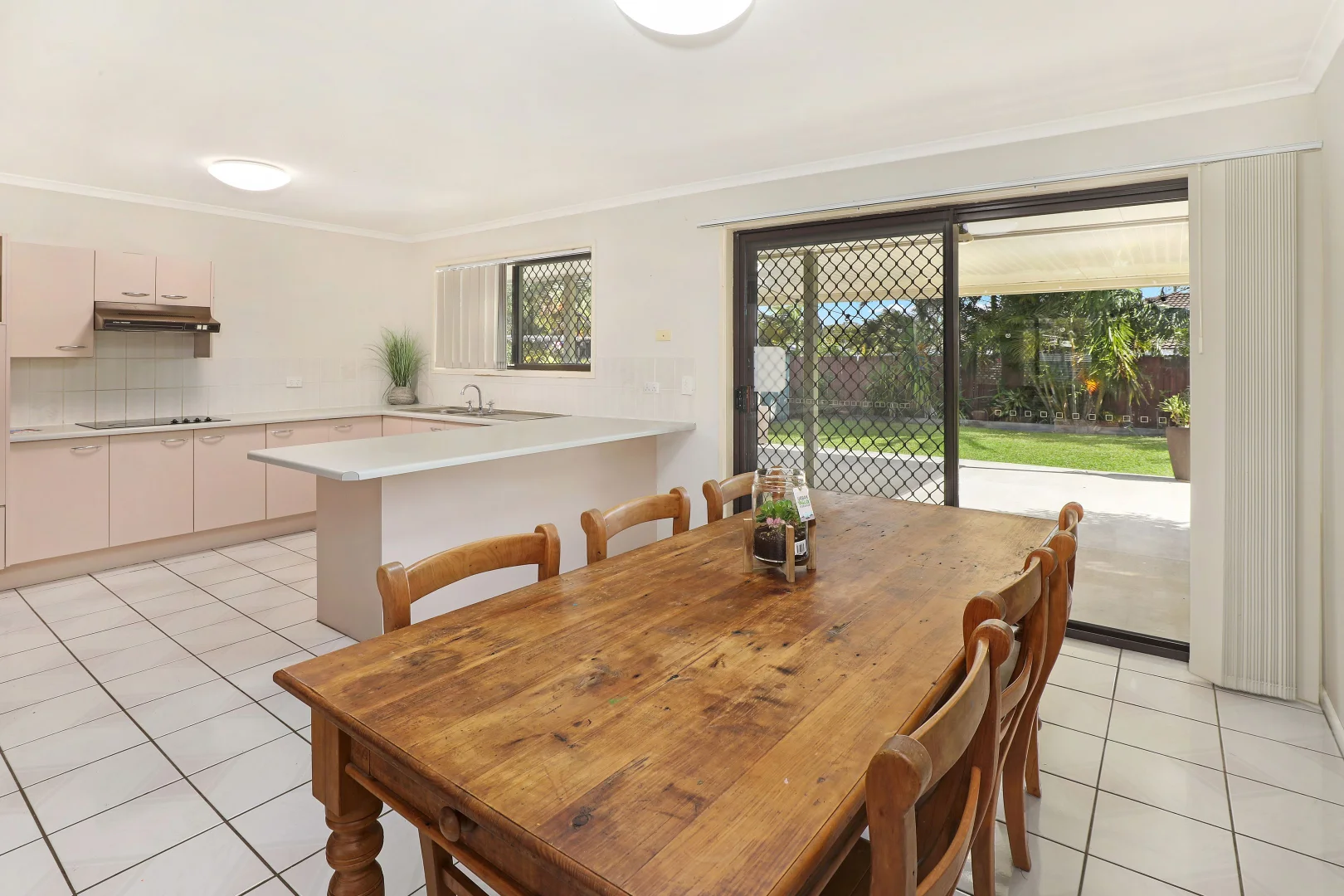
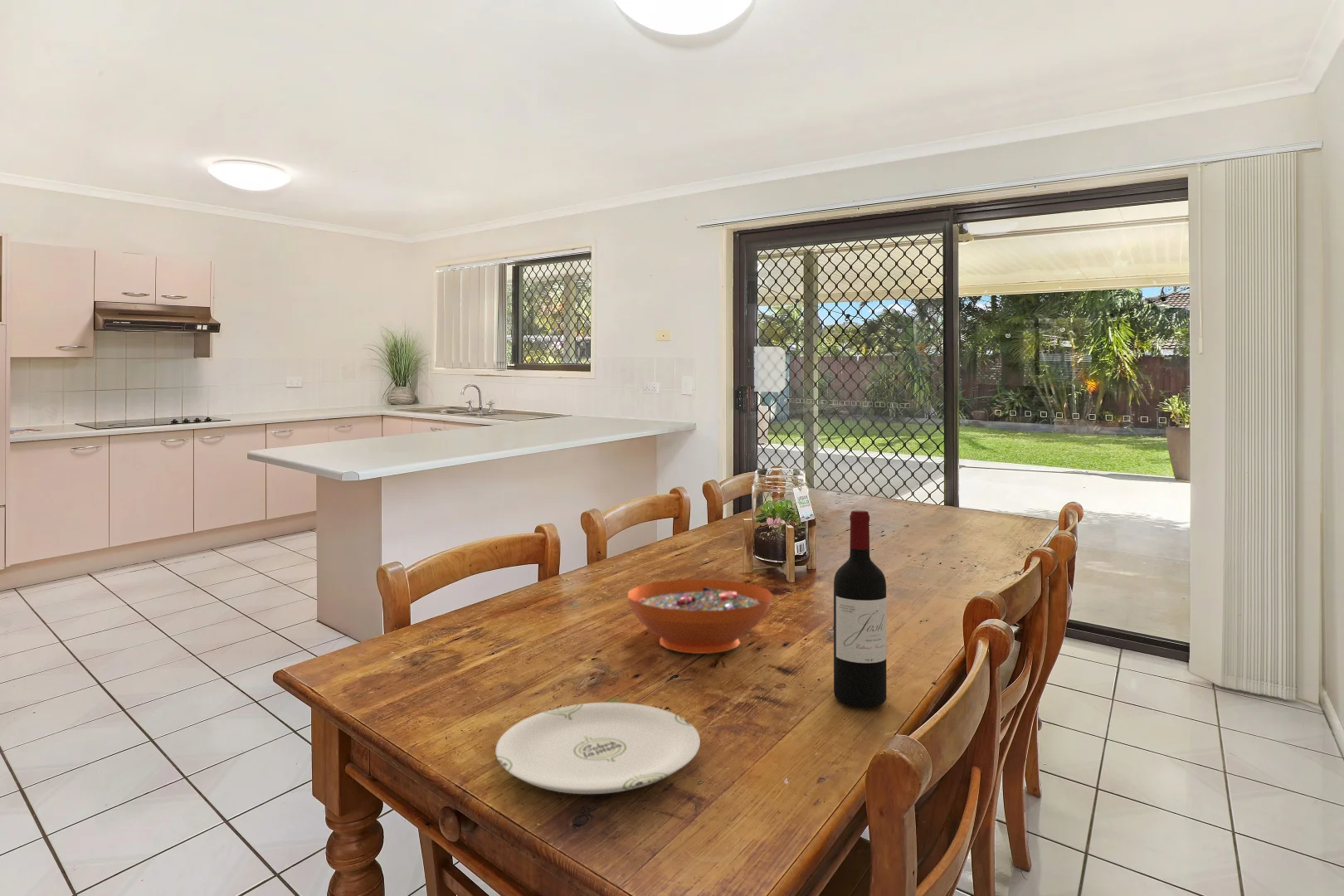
+ wine bottle [833,510,887,709]
+ plate [494,702,701,795]
+ decorative bowl [627,578,774,655]
